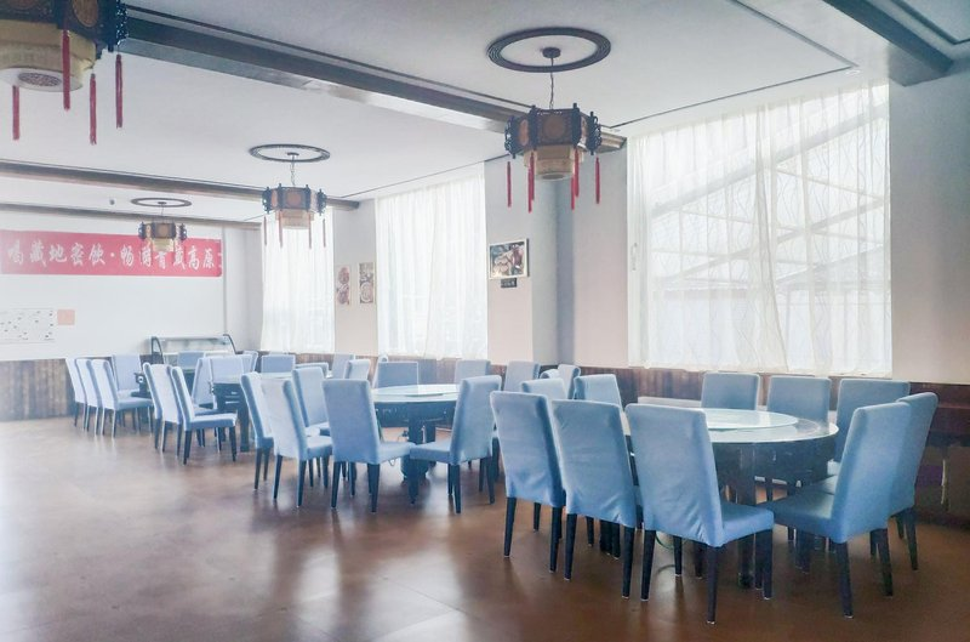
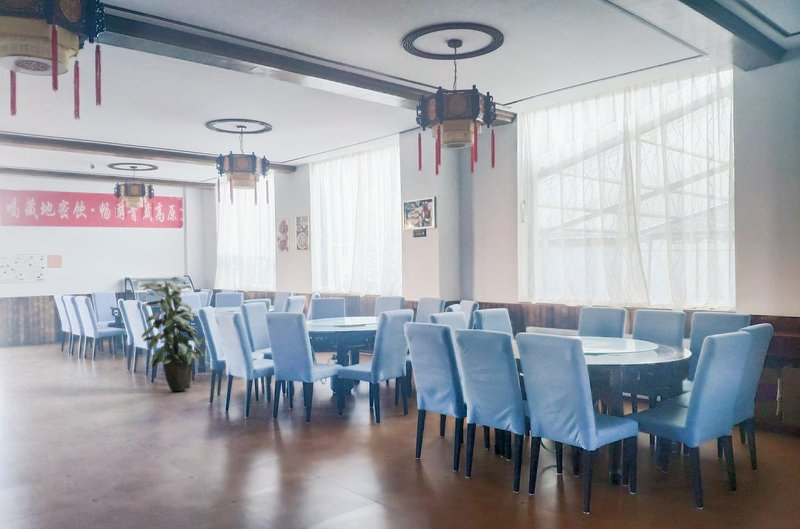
+ indoor plant [139,276,206,392]
